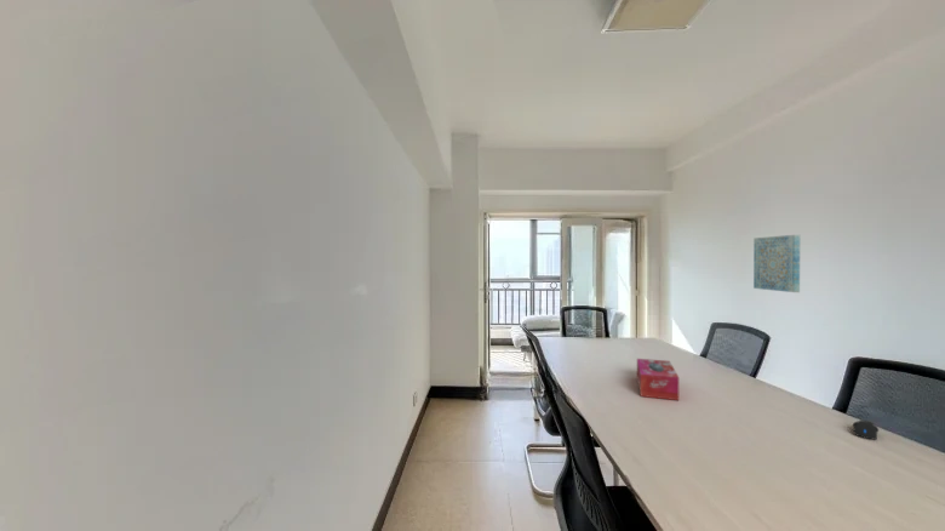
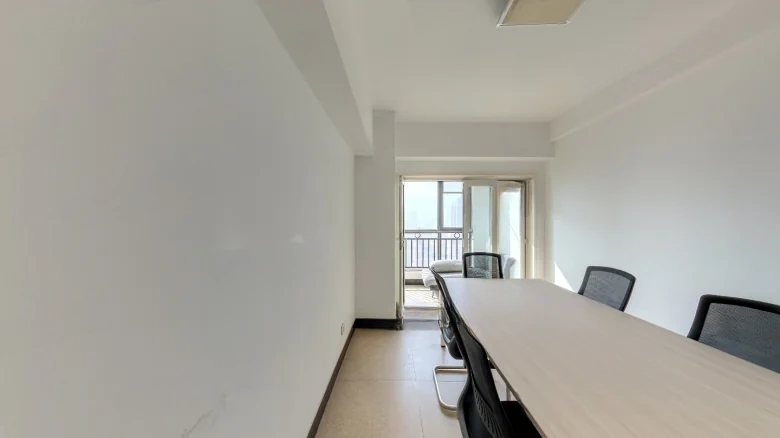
- tissue box [636,358,680,401]
- wall art [752,234,801,293]
- computer mouse [852,419,880,441]
